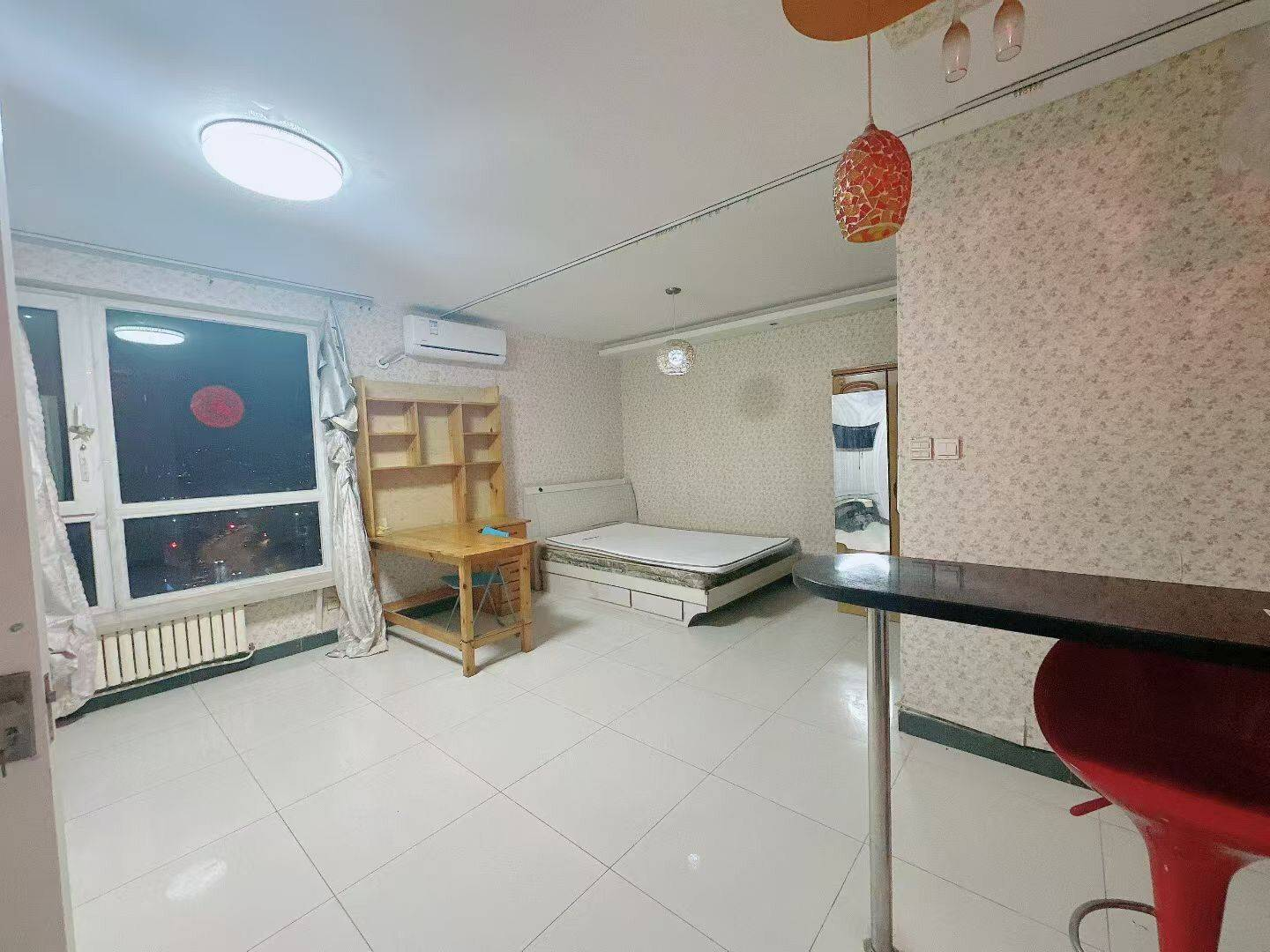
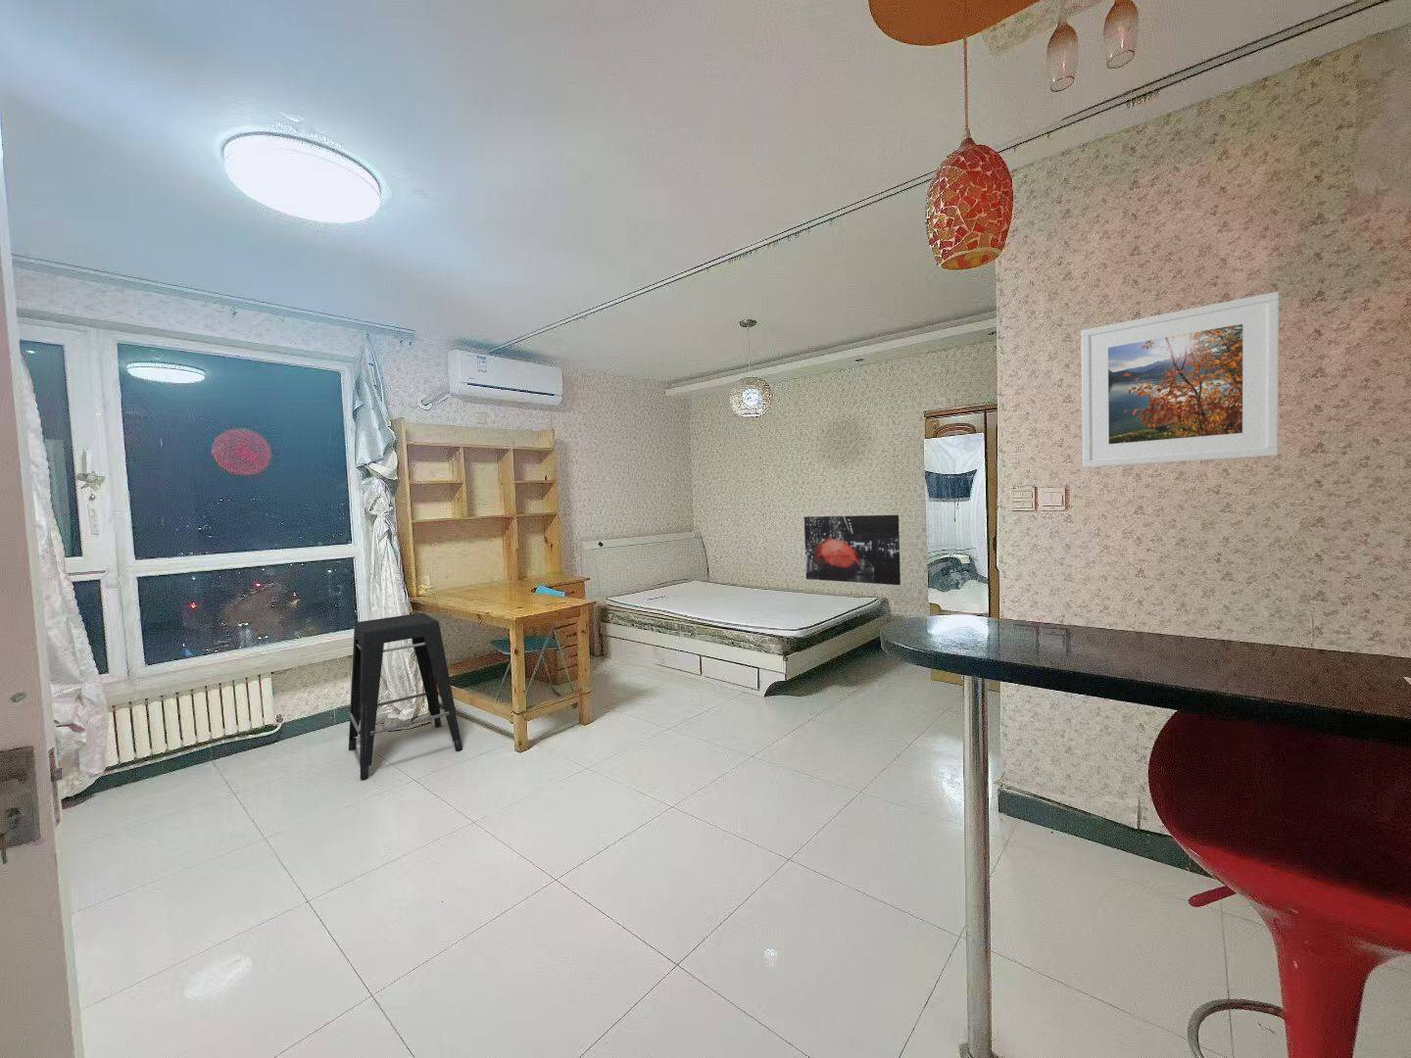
+ wall art [803,515,901,586]
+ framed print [1080,291,1280,468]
+ stool [348,612,463,781]
